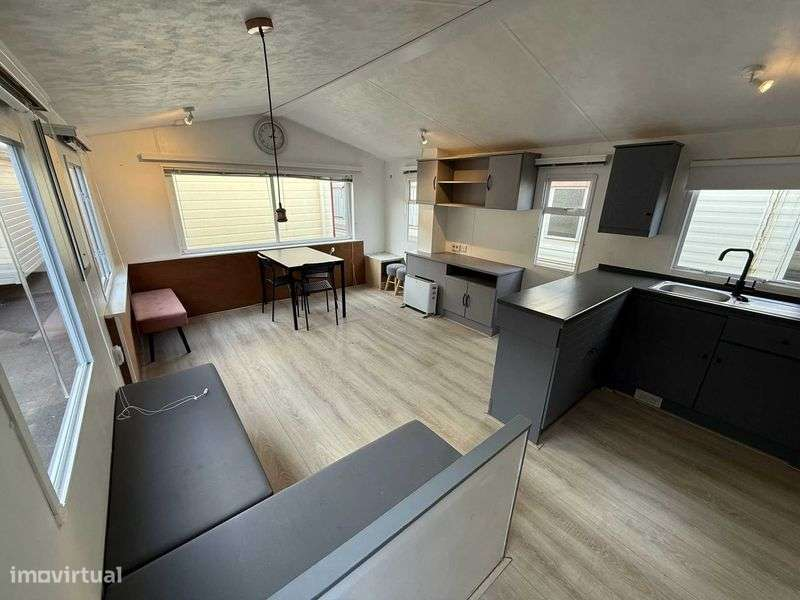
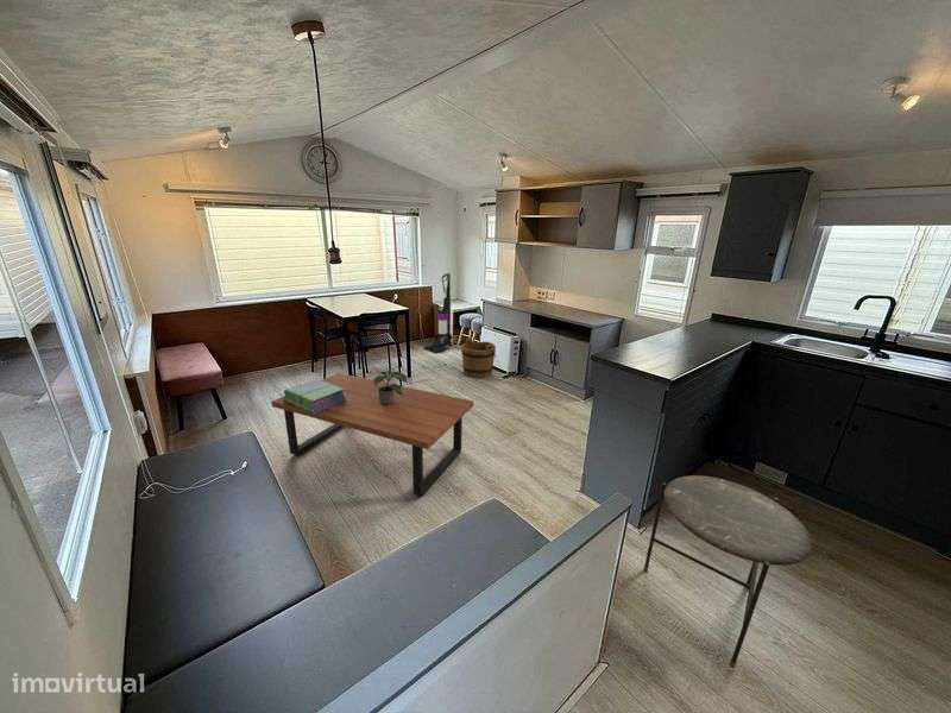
+ stack of books [282,378,346,414]
+ vacuum cleaner [423,272,454,354]
+ coffee table [271,372,474,498]
+ side table [643,474,813,669]
+ bucket [460,336,497,379]
+ potted plant [372,367,409,405]
